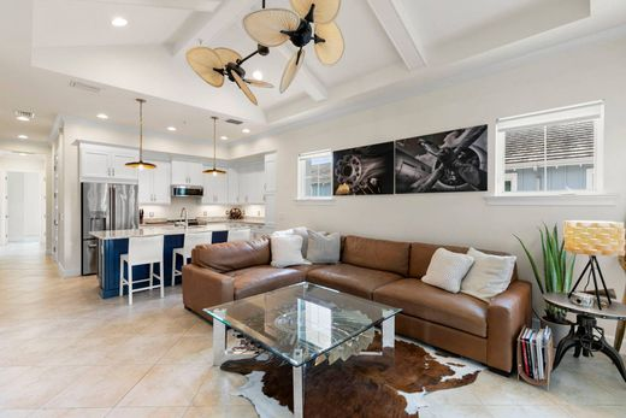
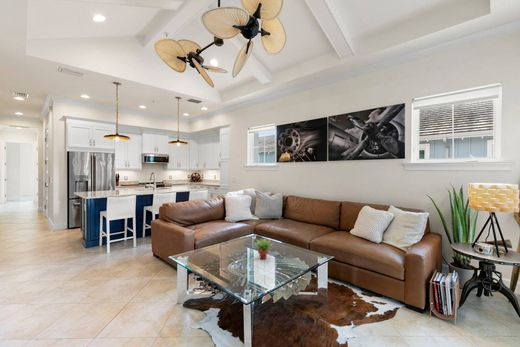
+ succulent plant [252,238,275,260]
